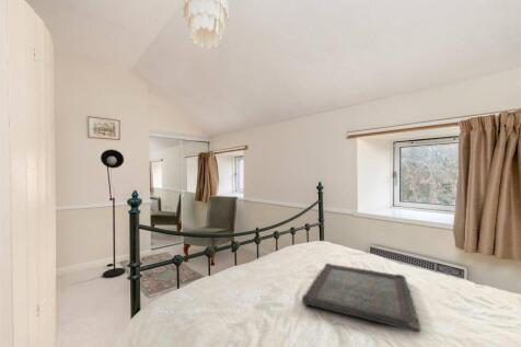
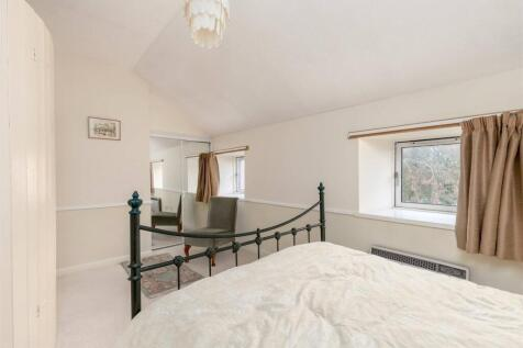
- floor lamp [100,149,126,278]
- serving tray [301,263,422,334]
